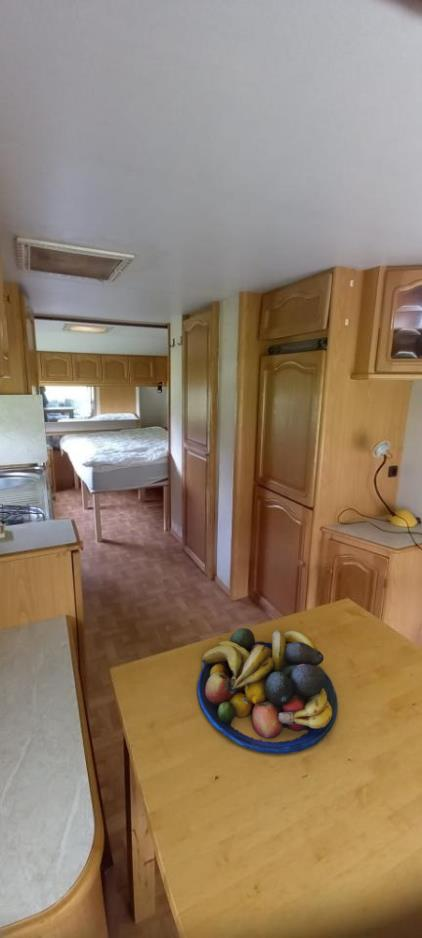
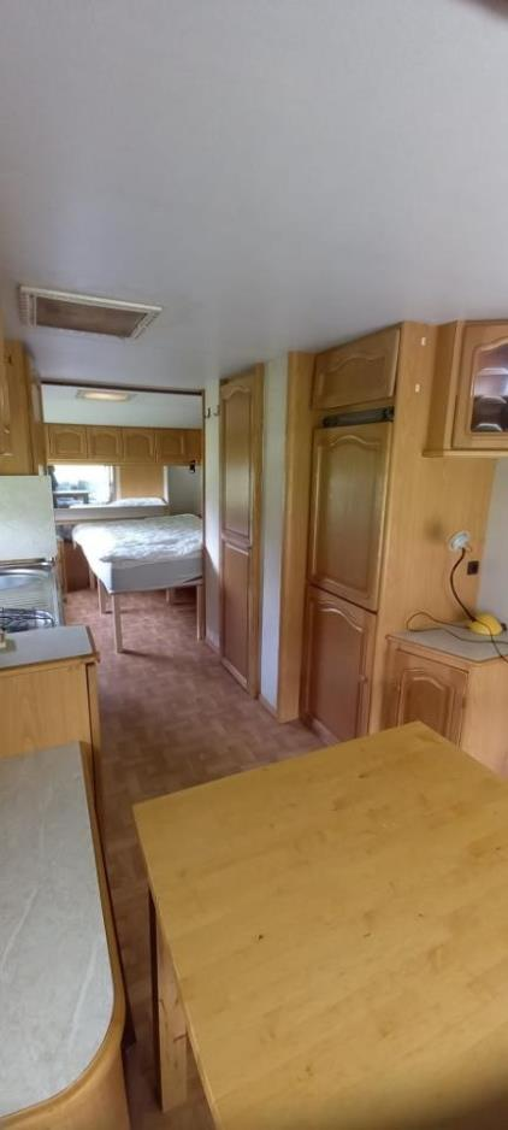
- fruit bowl [196,627,339,755]
